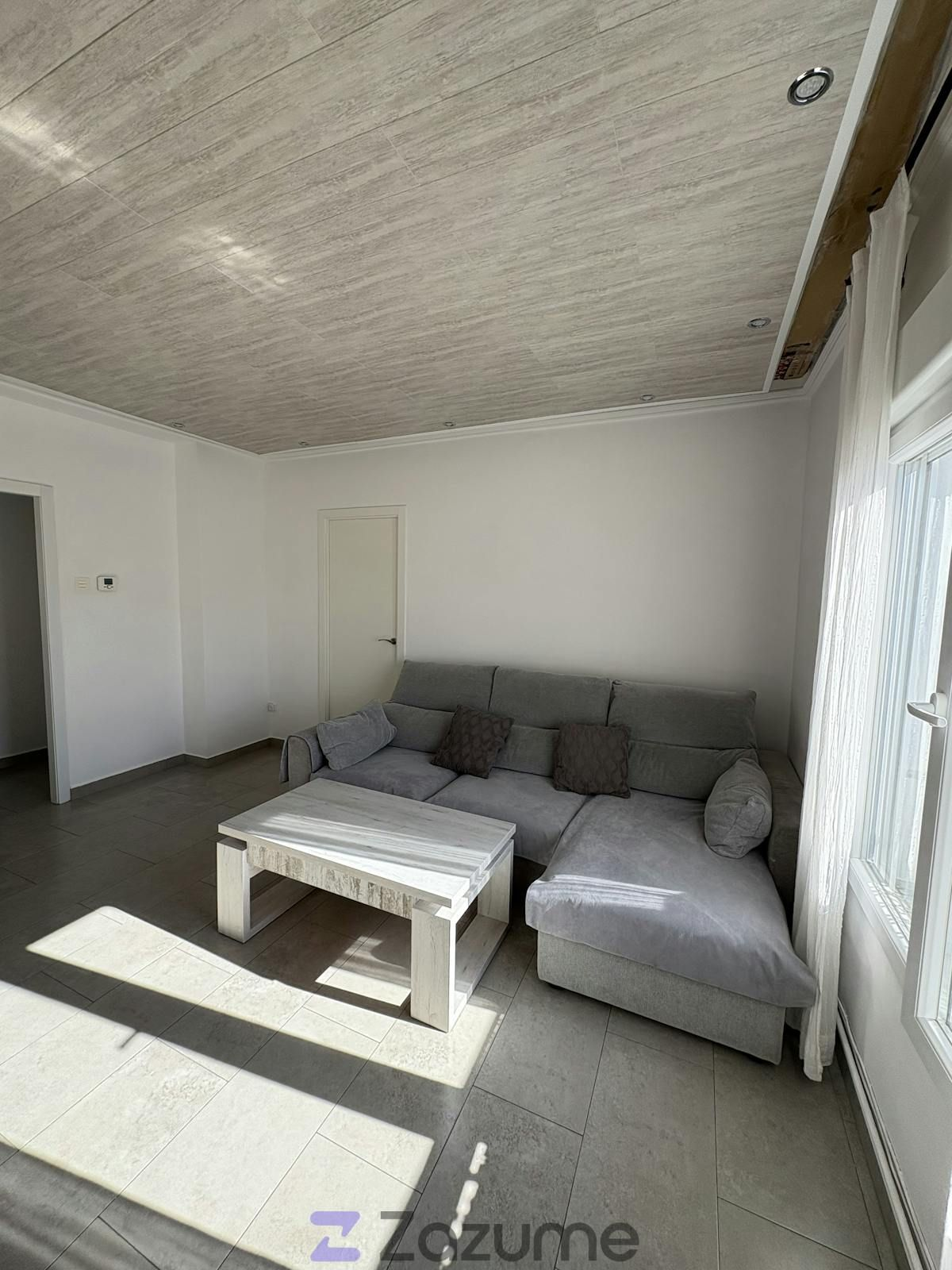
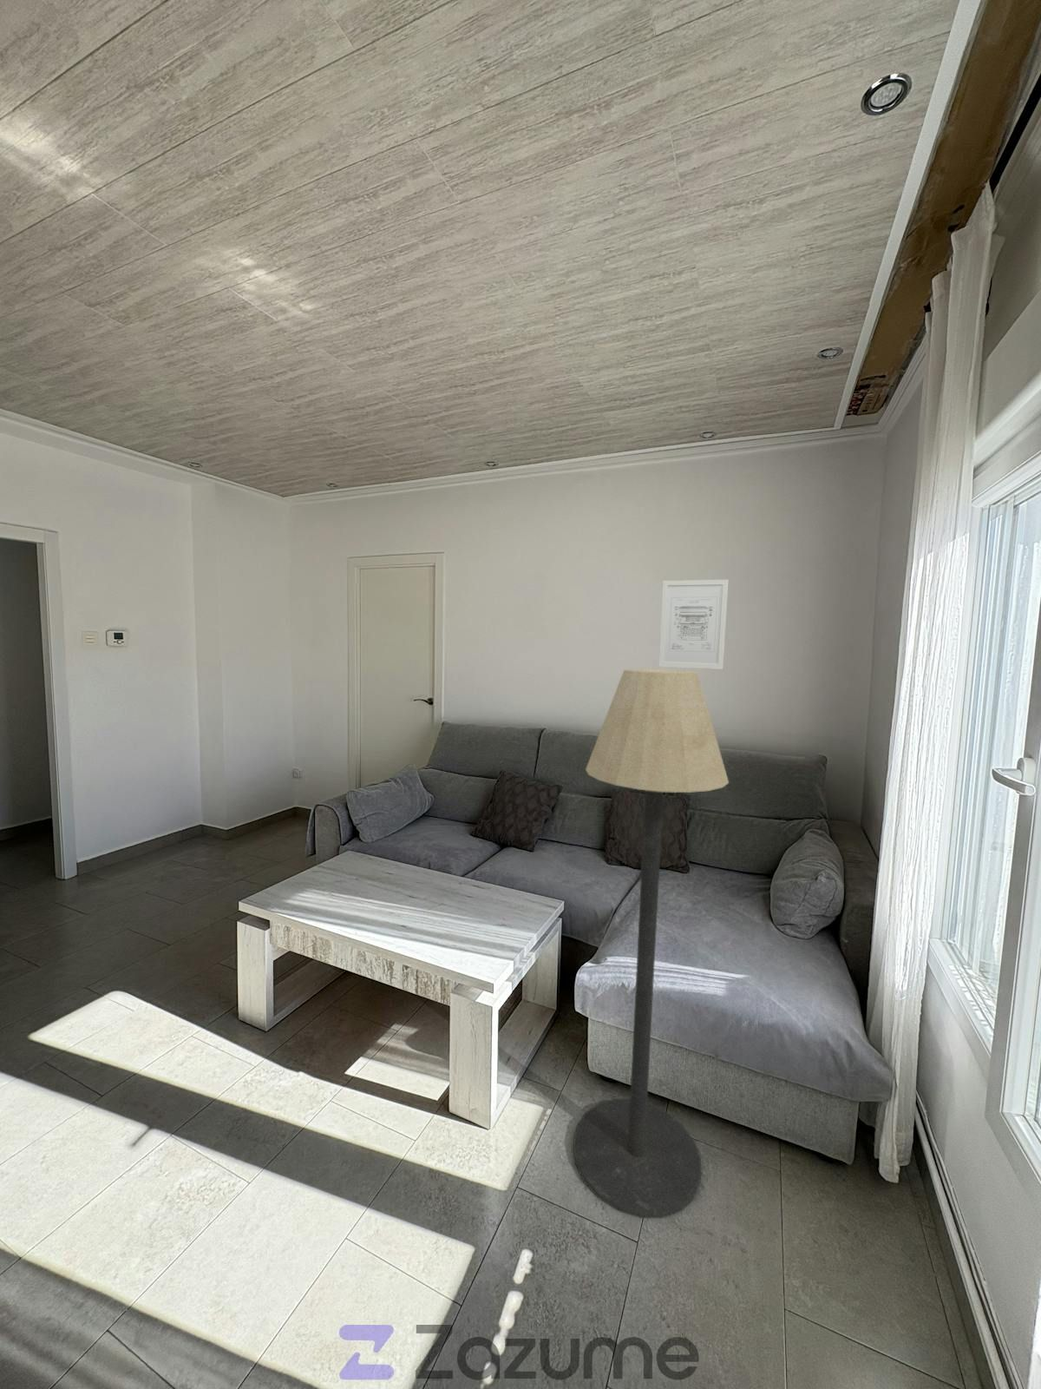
+ floor lamp [573,668,729,1218]
+ wall art [658,579,729,670]
